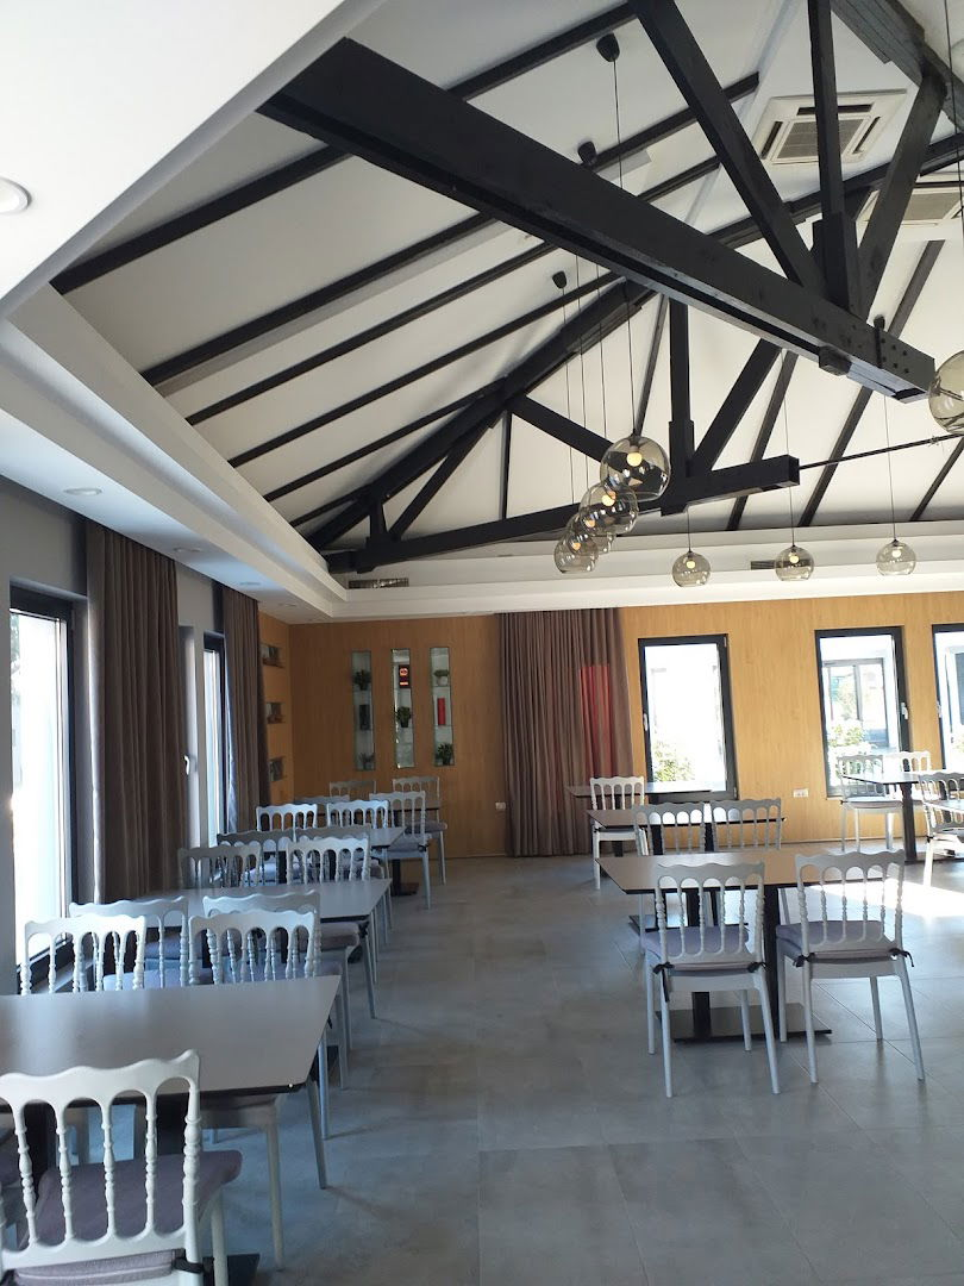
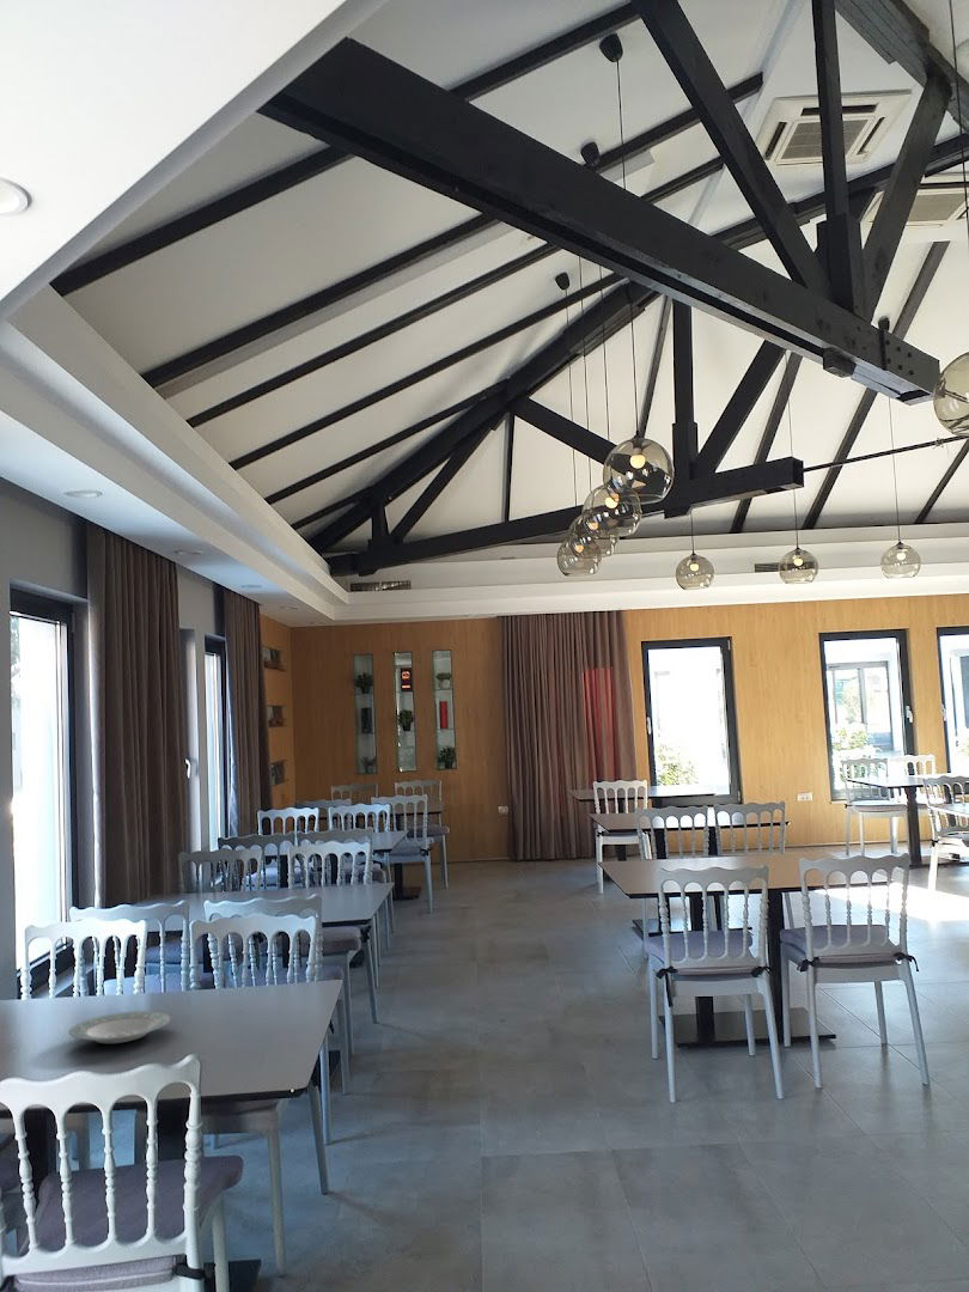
+ plate [68,1010,172,1044]
